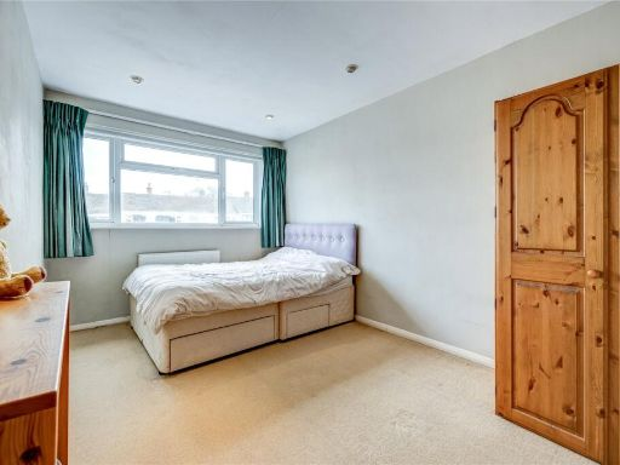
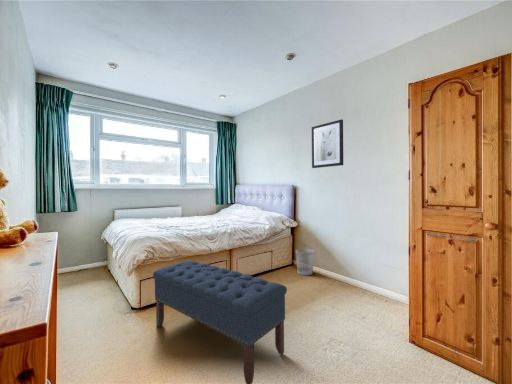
+ wastebasket [295,248,315,276]
+ wall art [311,118,344,169]
+ bench [152,260,288,384]
